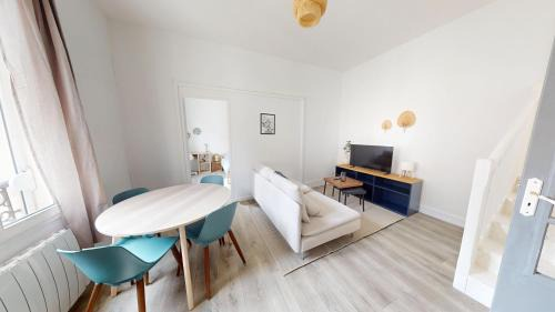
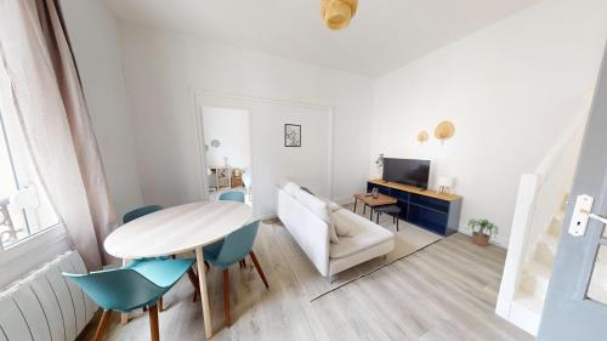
+ potted plant [465,218,506,248]
